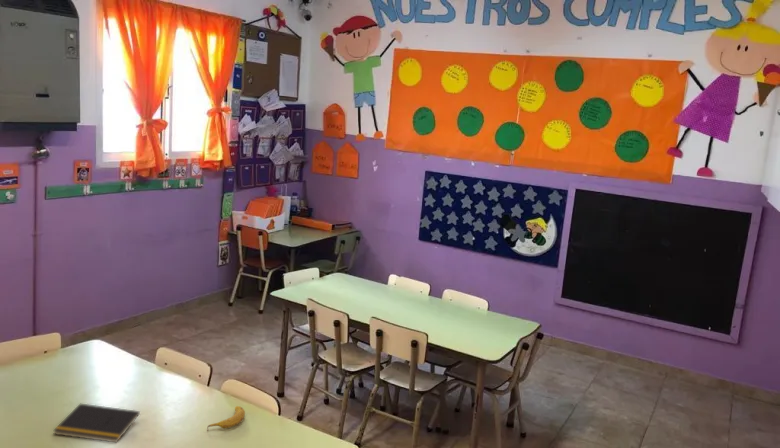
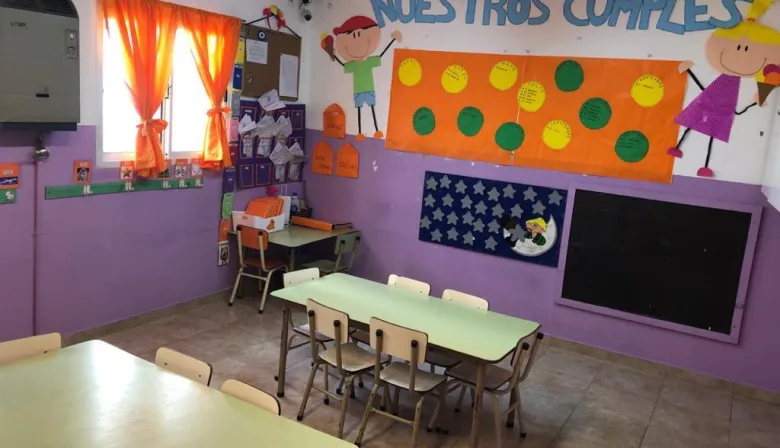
- notepad [52,403,141,443]
- fruit [206,405,246,432]
